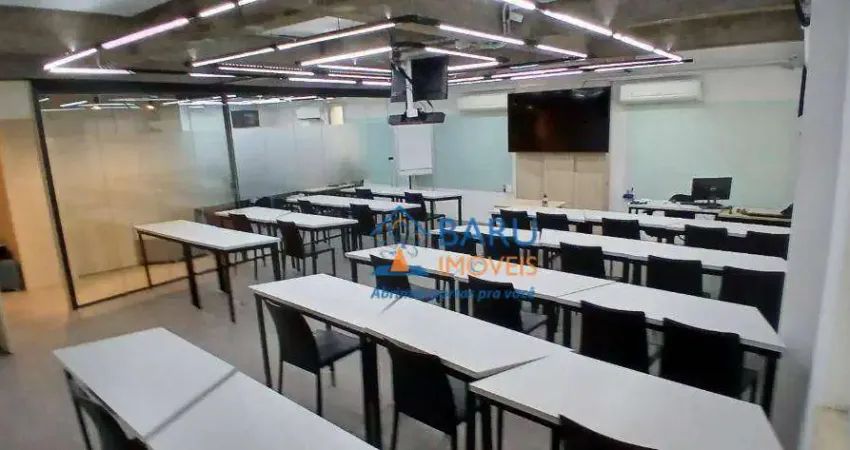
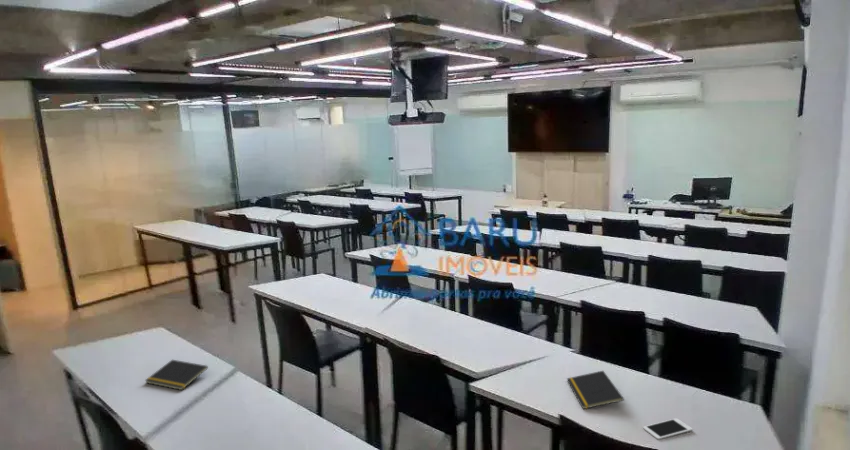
+ cell phone [642,417,694,440]
+ notepad [566,370,625,410]
+ notepad [144,359,209,391]
